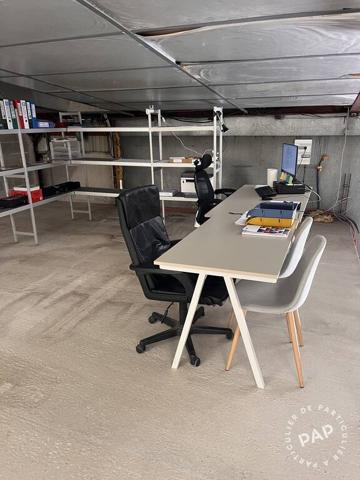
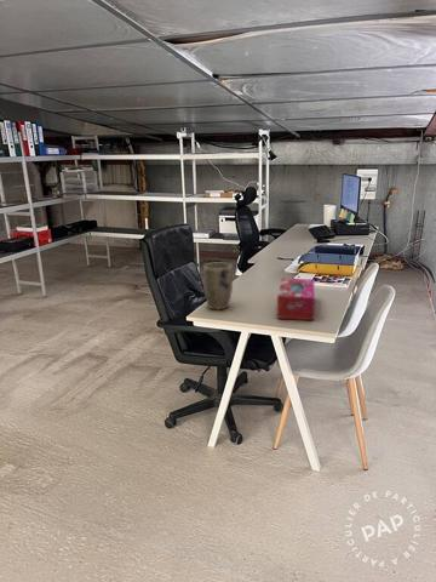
+ plant pot [202,262,234,310]
+ tissue box [276,276,316,321]
